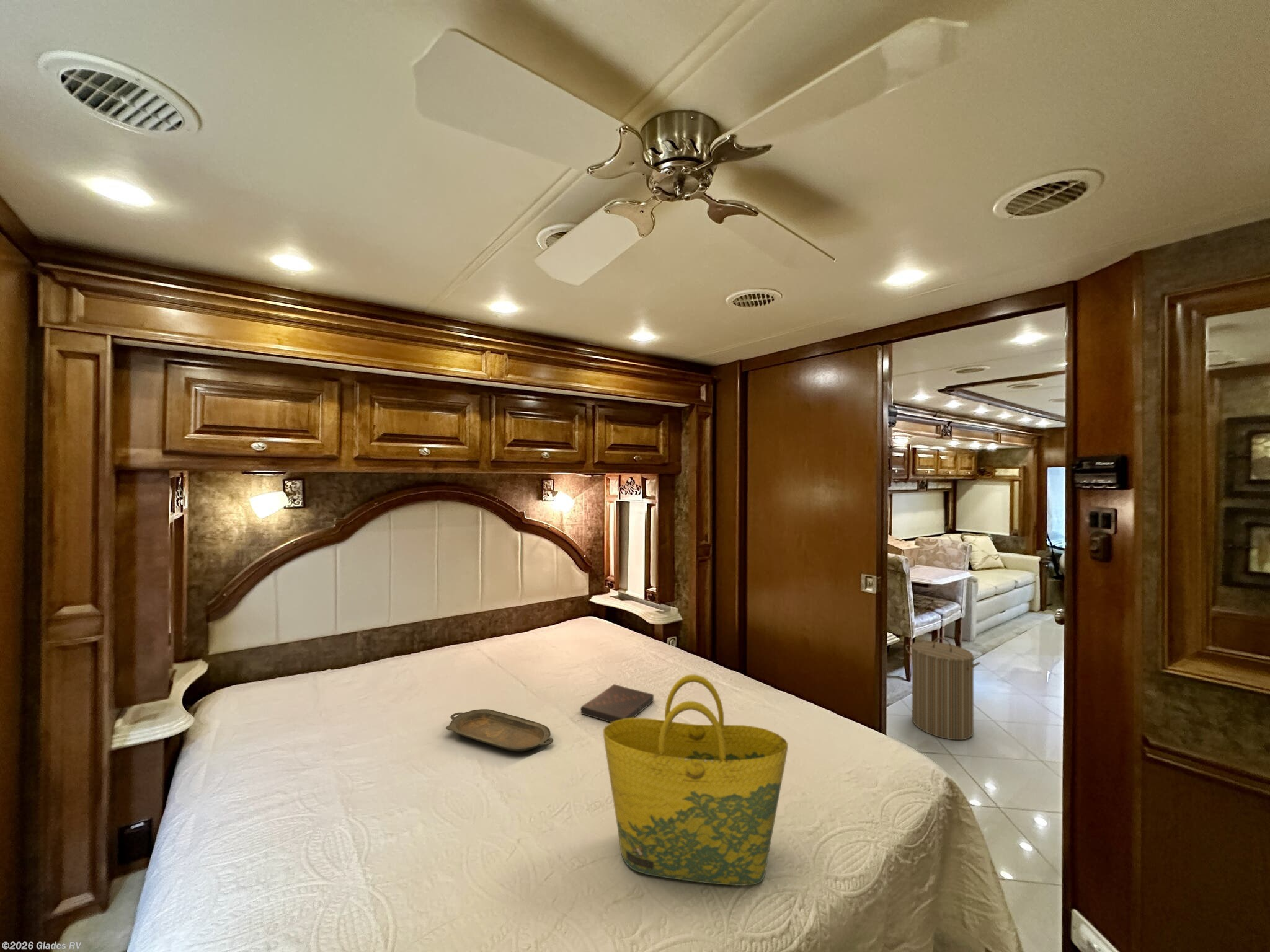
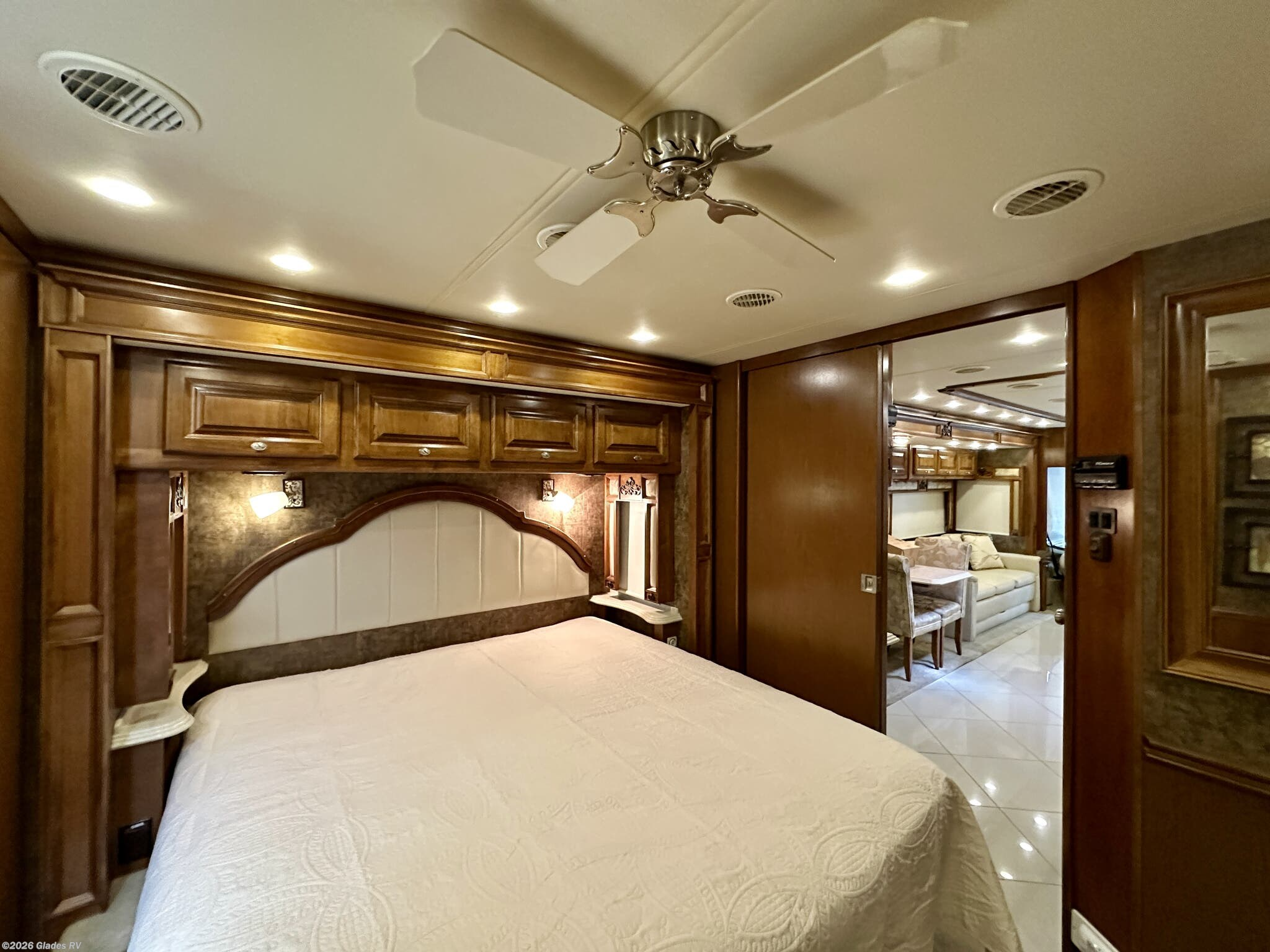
- book [580,684,654,723]
- serving tray [445,708,554,752]
- laundry hamper [905,637,981,741]
- tote bag [603,674,789,886]
